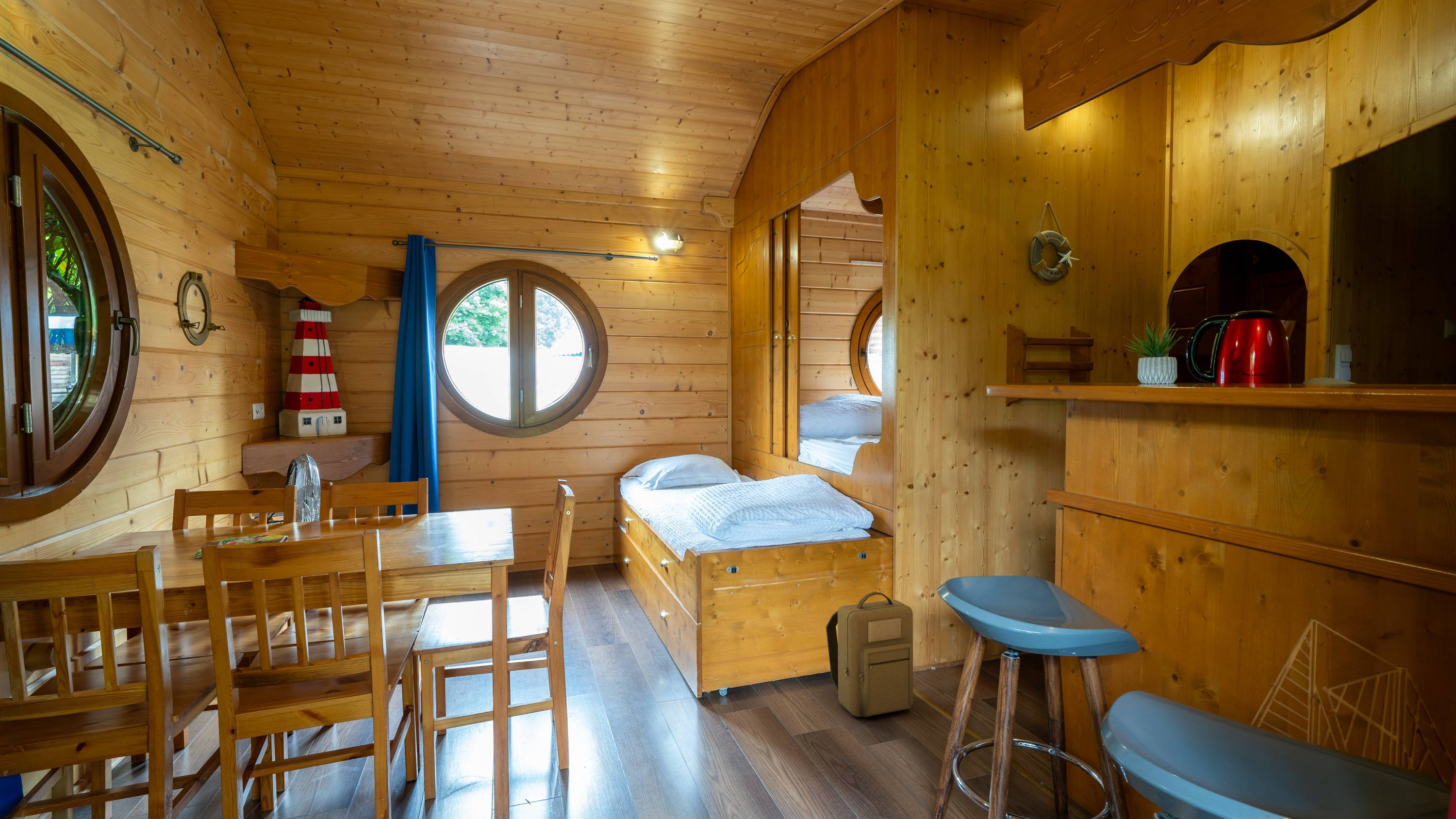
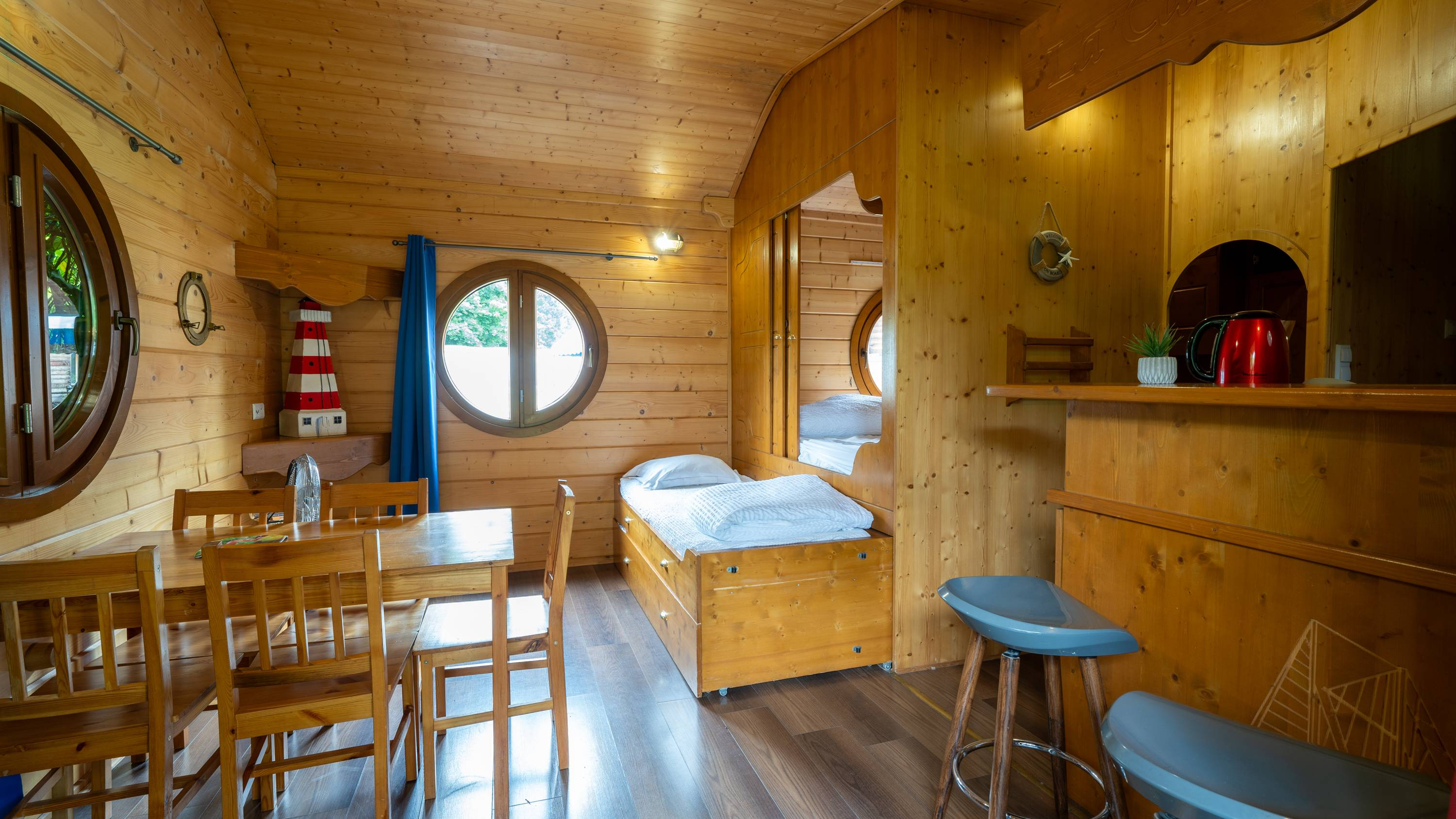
- backpack [826,591,914,718]
